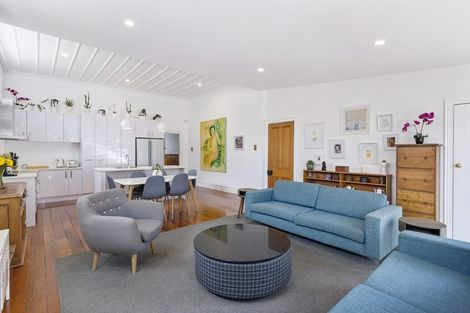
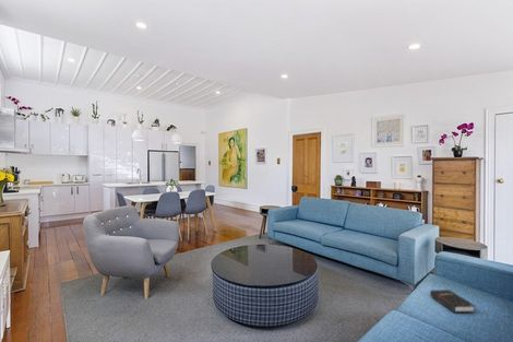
+ hardback book [429,288,476,314]
